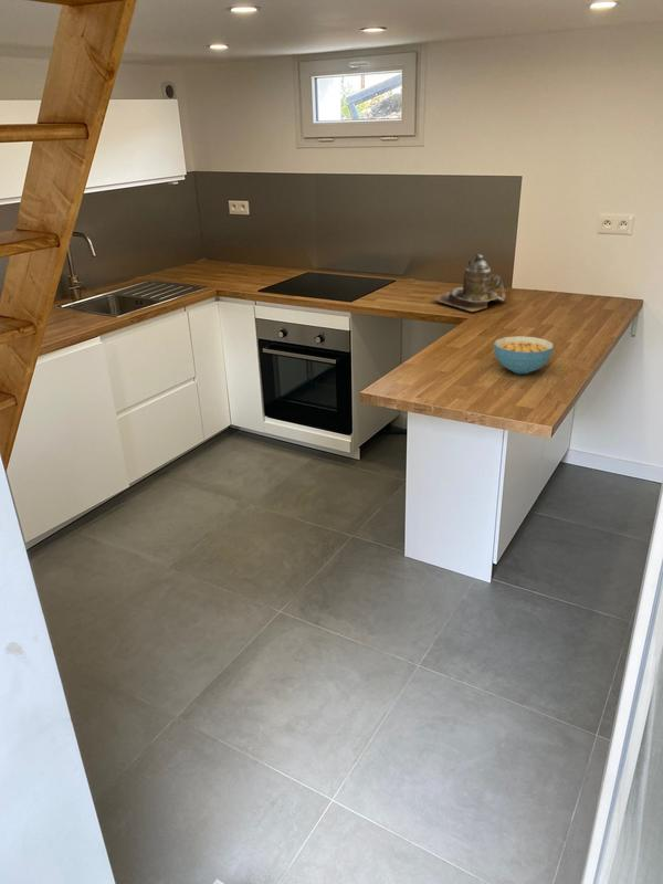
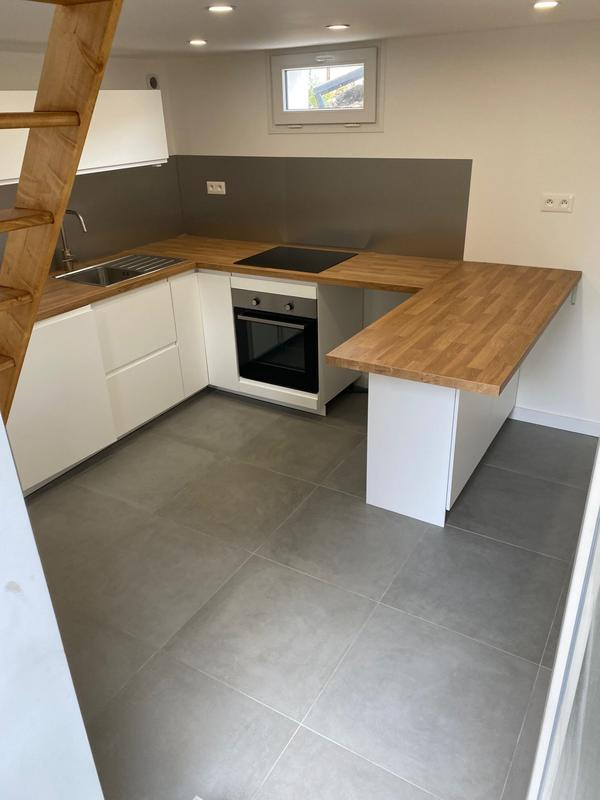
- teapot [430,253,507,313]
- cereal bowl [493,335,555,375]
